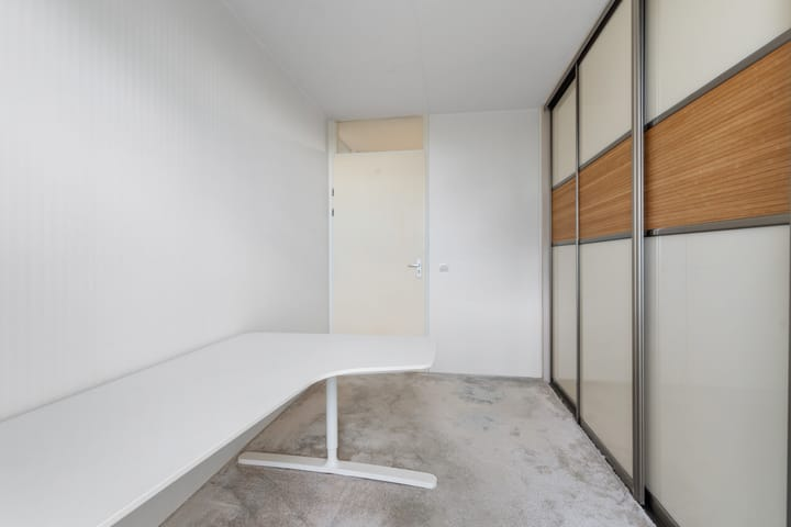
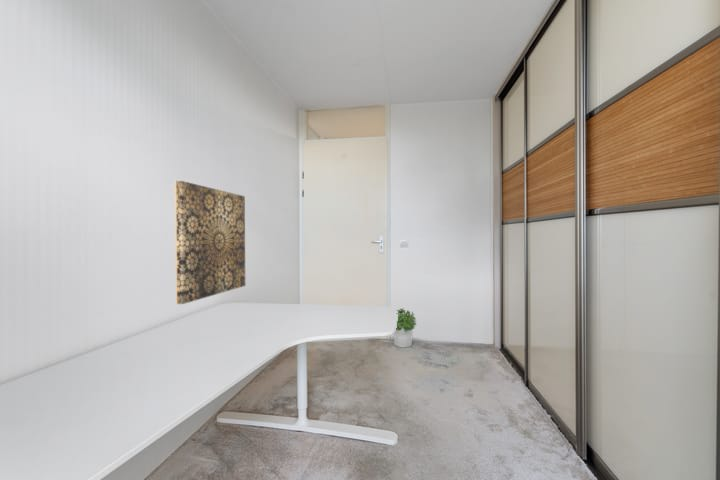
+ wall art [174,180,246,305]
+ potted plant [393,307,417,348]
